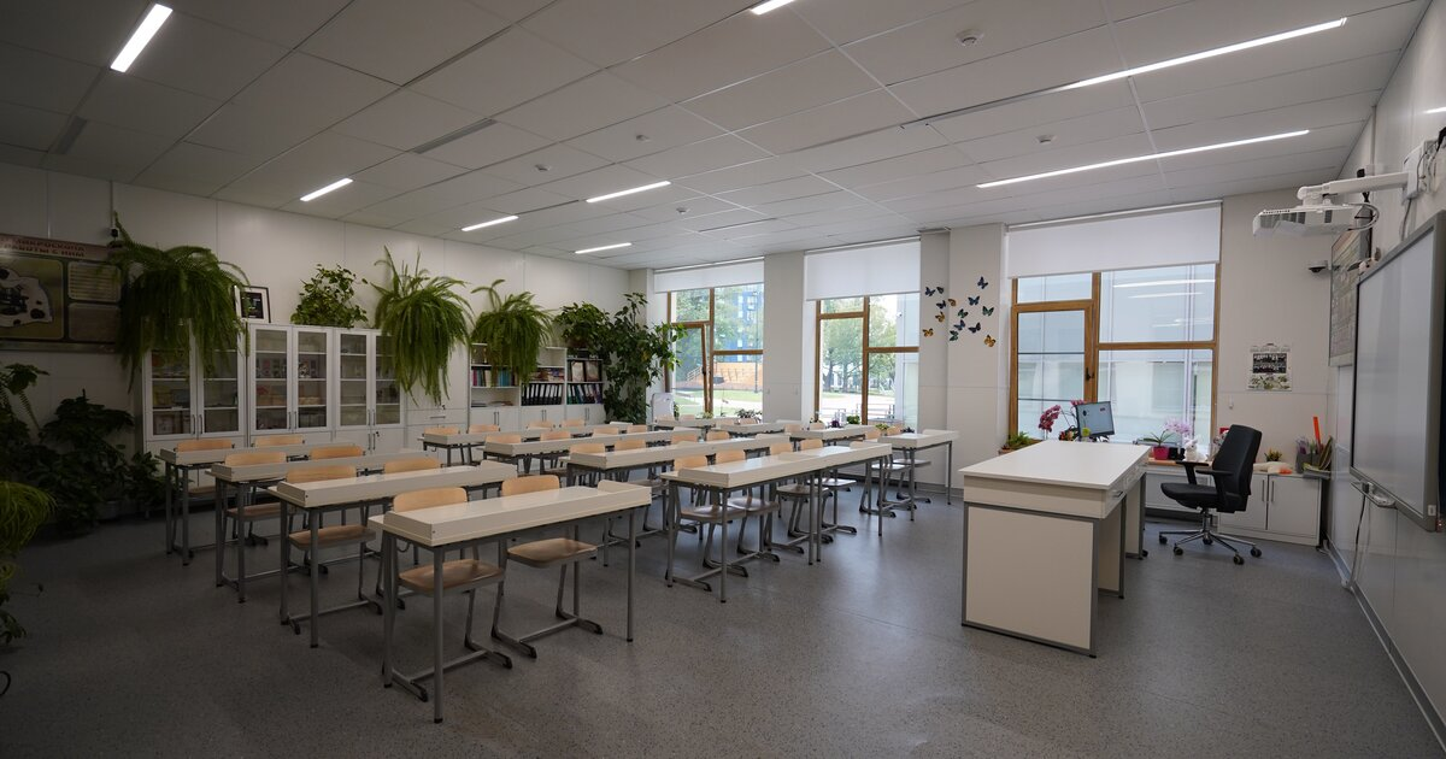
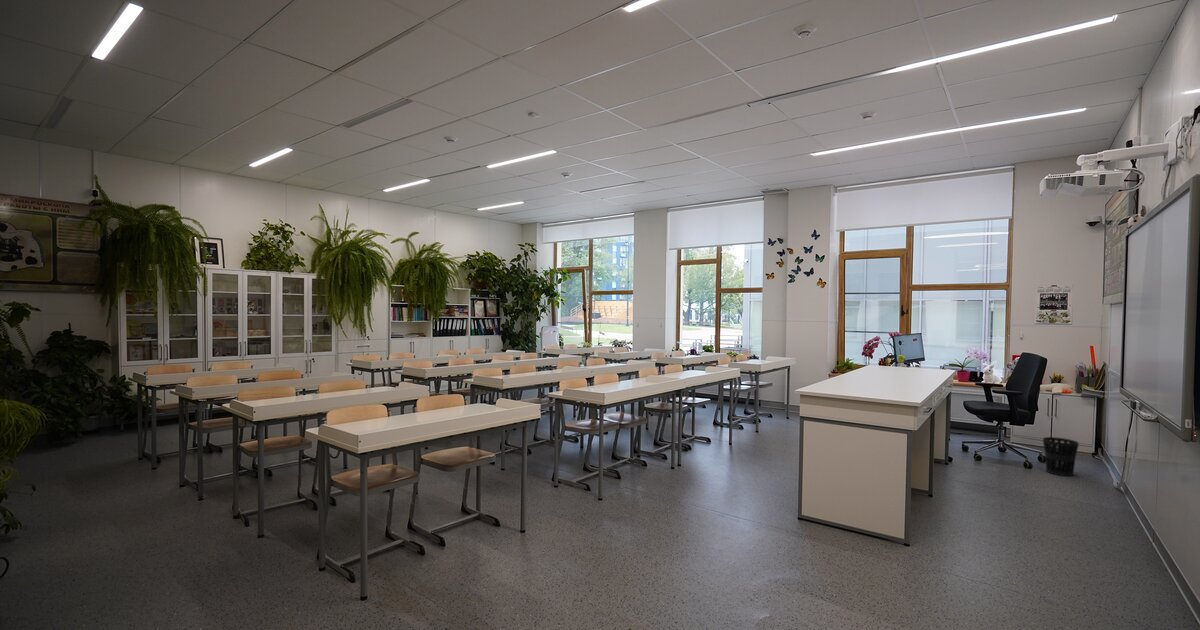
+ wastebasket [1042,436,1080,477]
